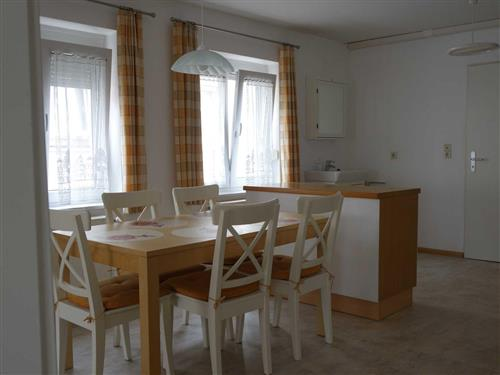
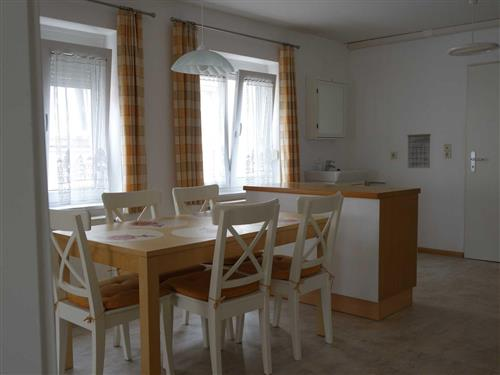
+ calendar [407,128,432,169]
